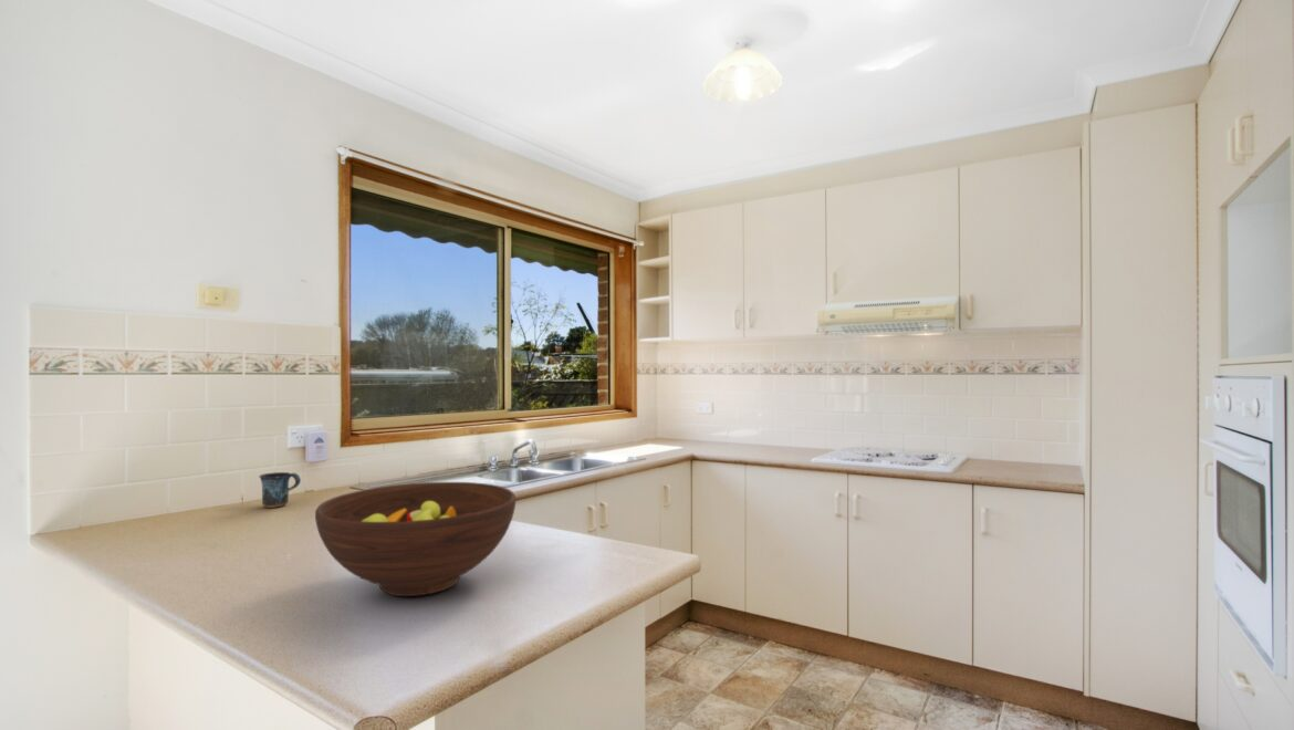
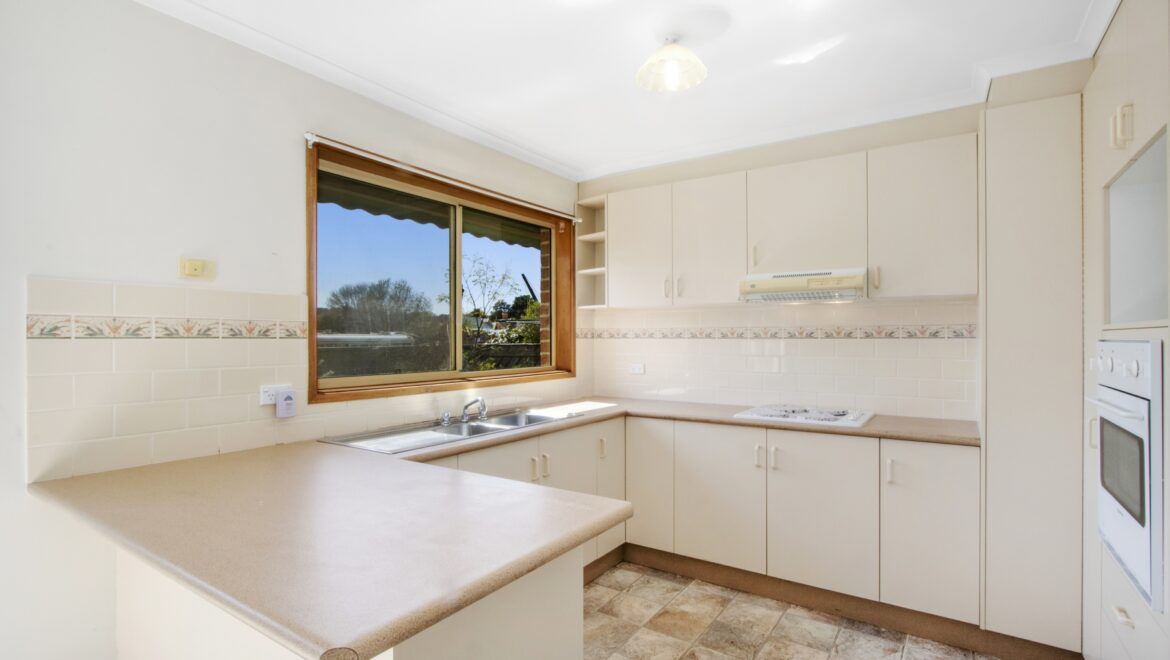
- fruit bowl [314,481,516,597]
- mug [258,471,302,509]
